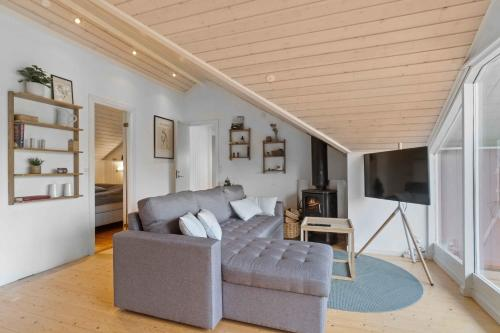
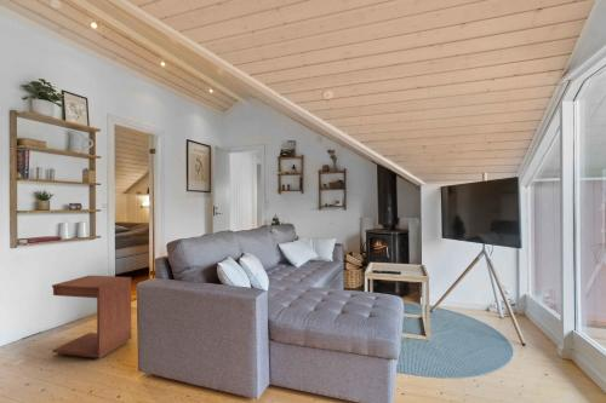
+ side table [51,275,133,359]
